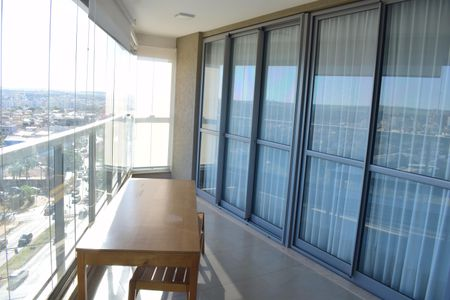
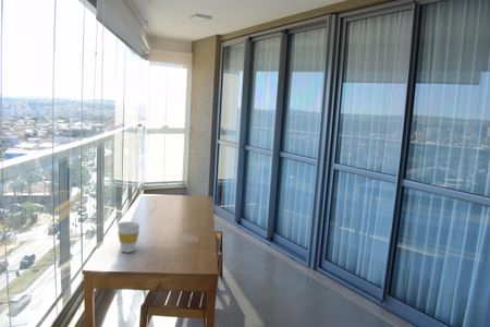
+ cup [117,220,142,254]
